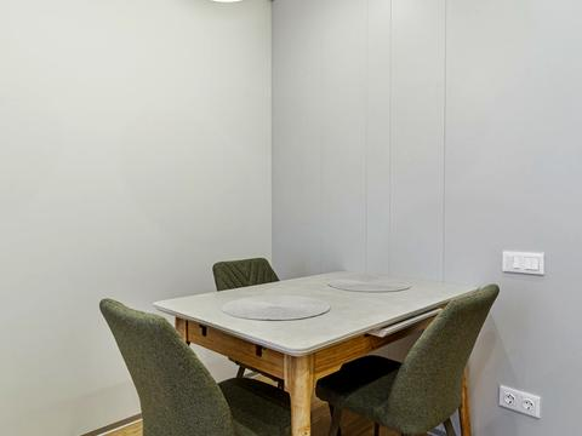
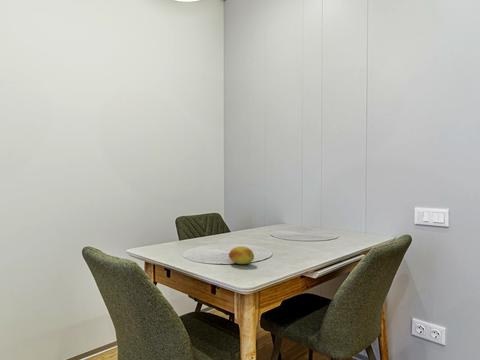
+ fruit [228,246,255,265]
